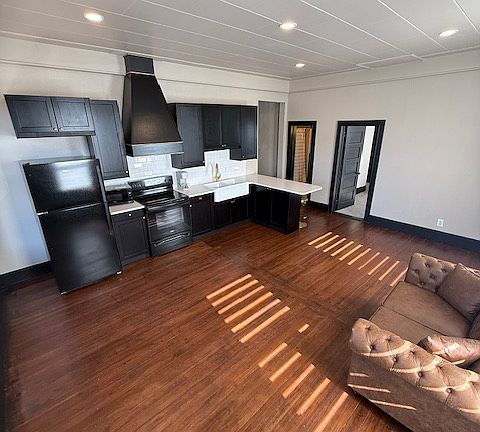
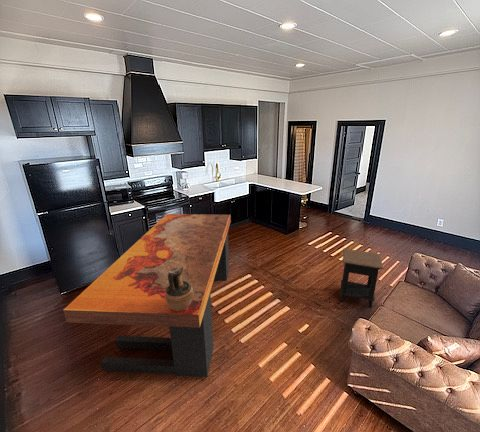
+ side table [340,248,384,309]
+ dining table [62,213,232,378]
+ ceramic jug [165,266,194,312]
